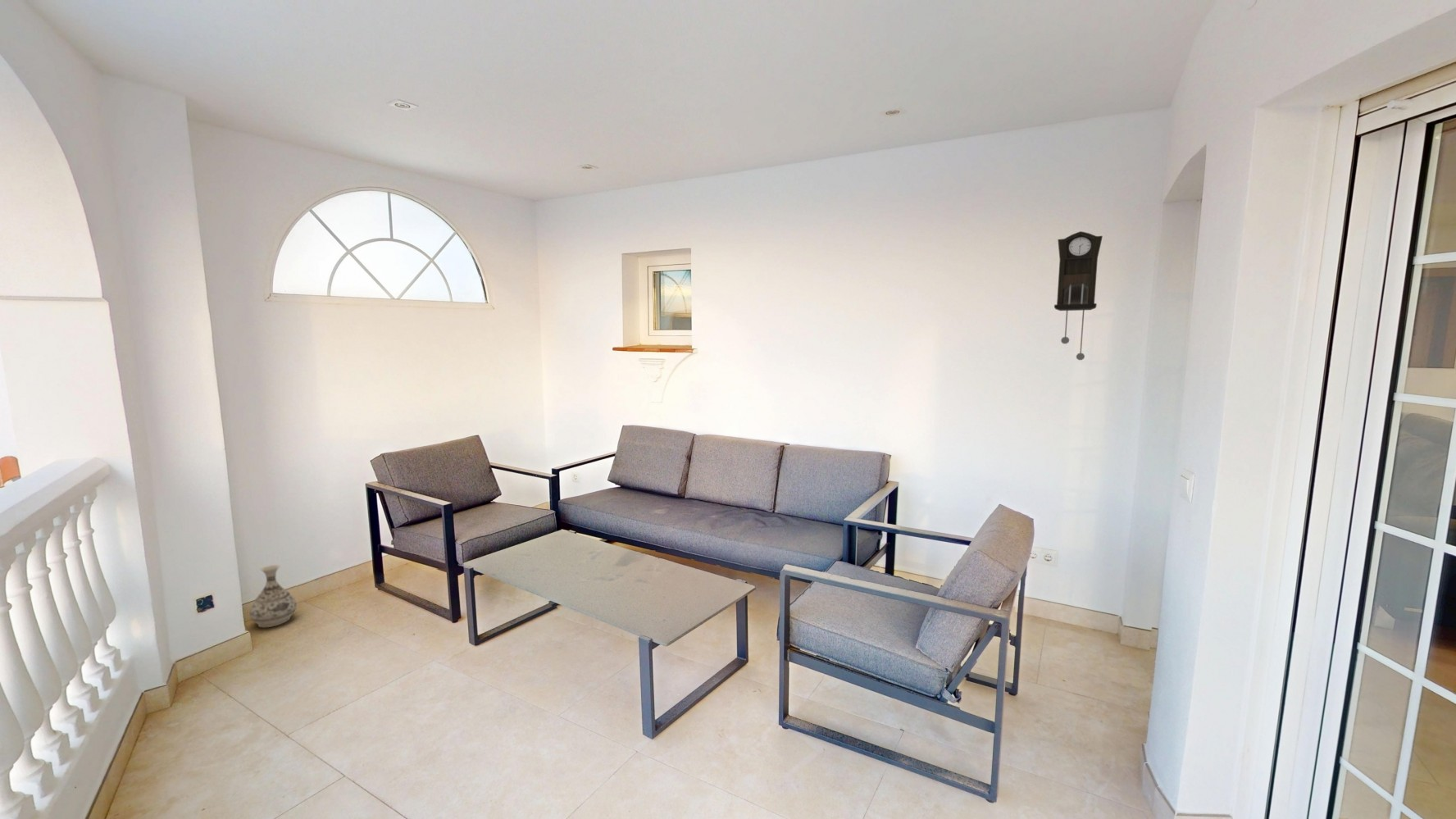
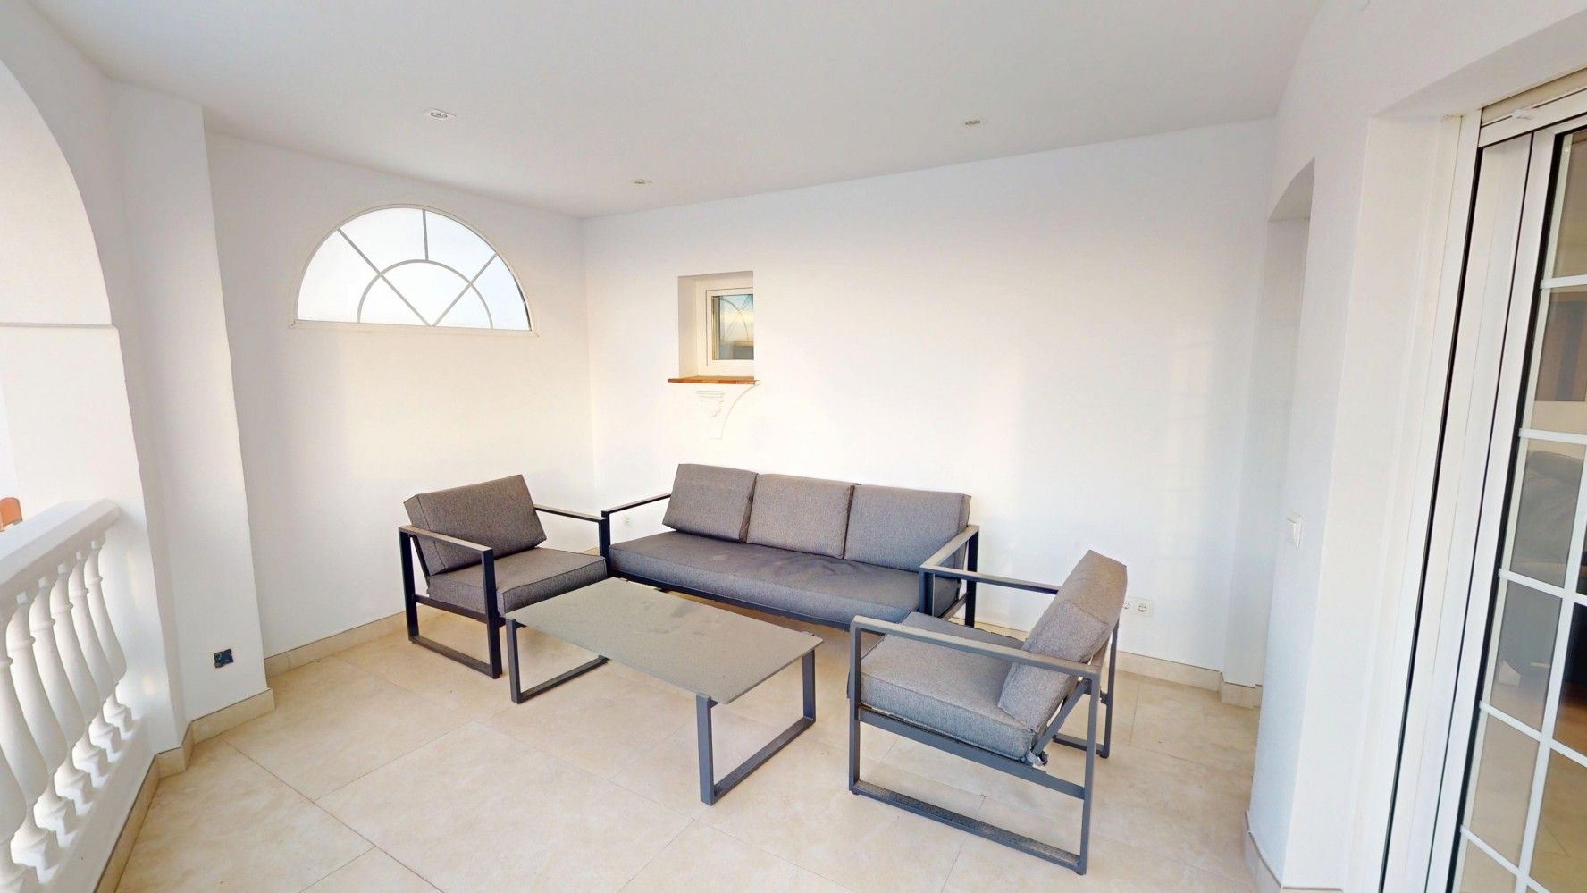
- pendulum clock [1053,230,1103,361]
- vase [249,564,298,629]
